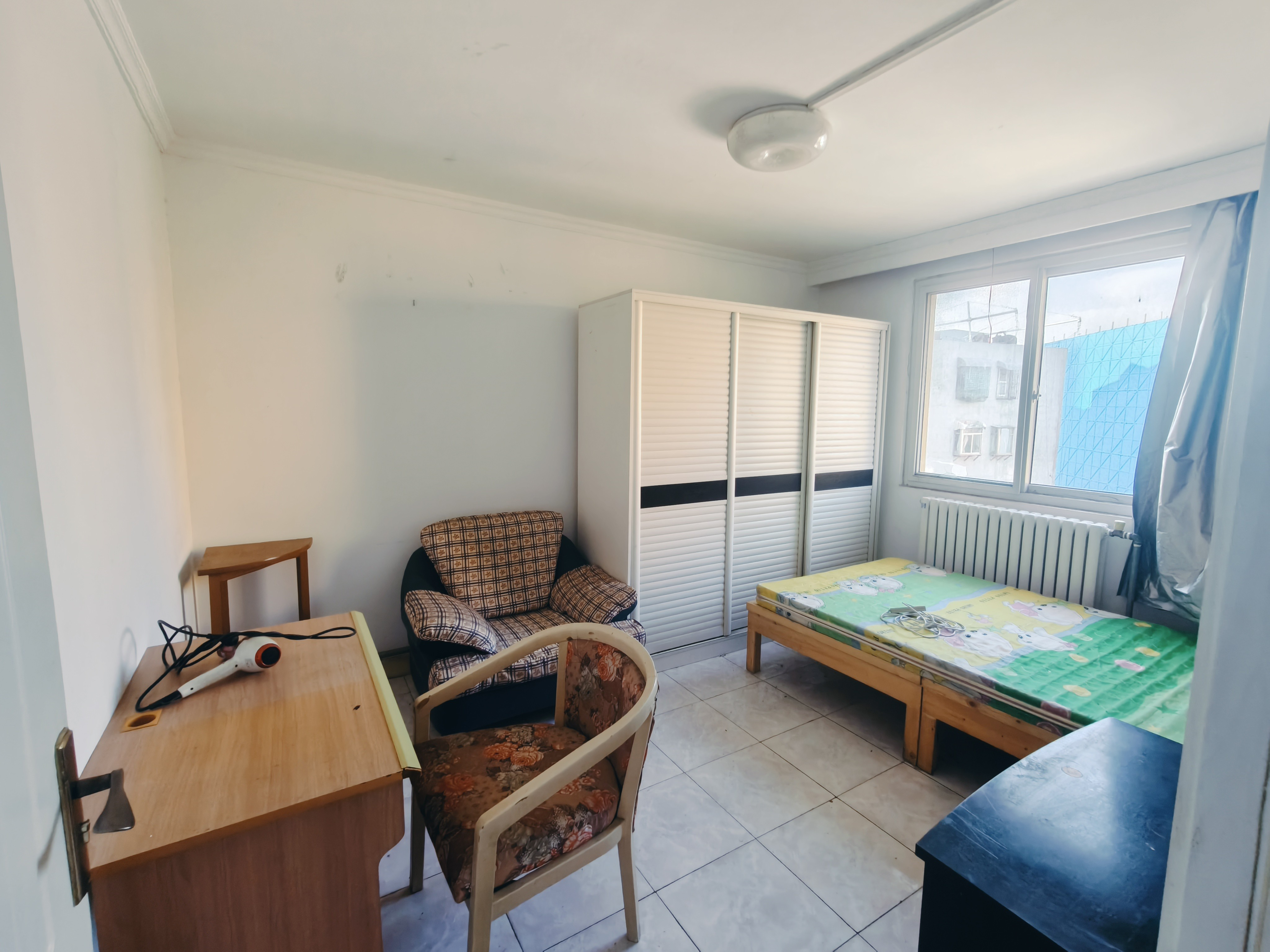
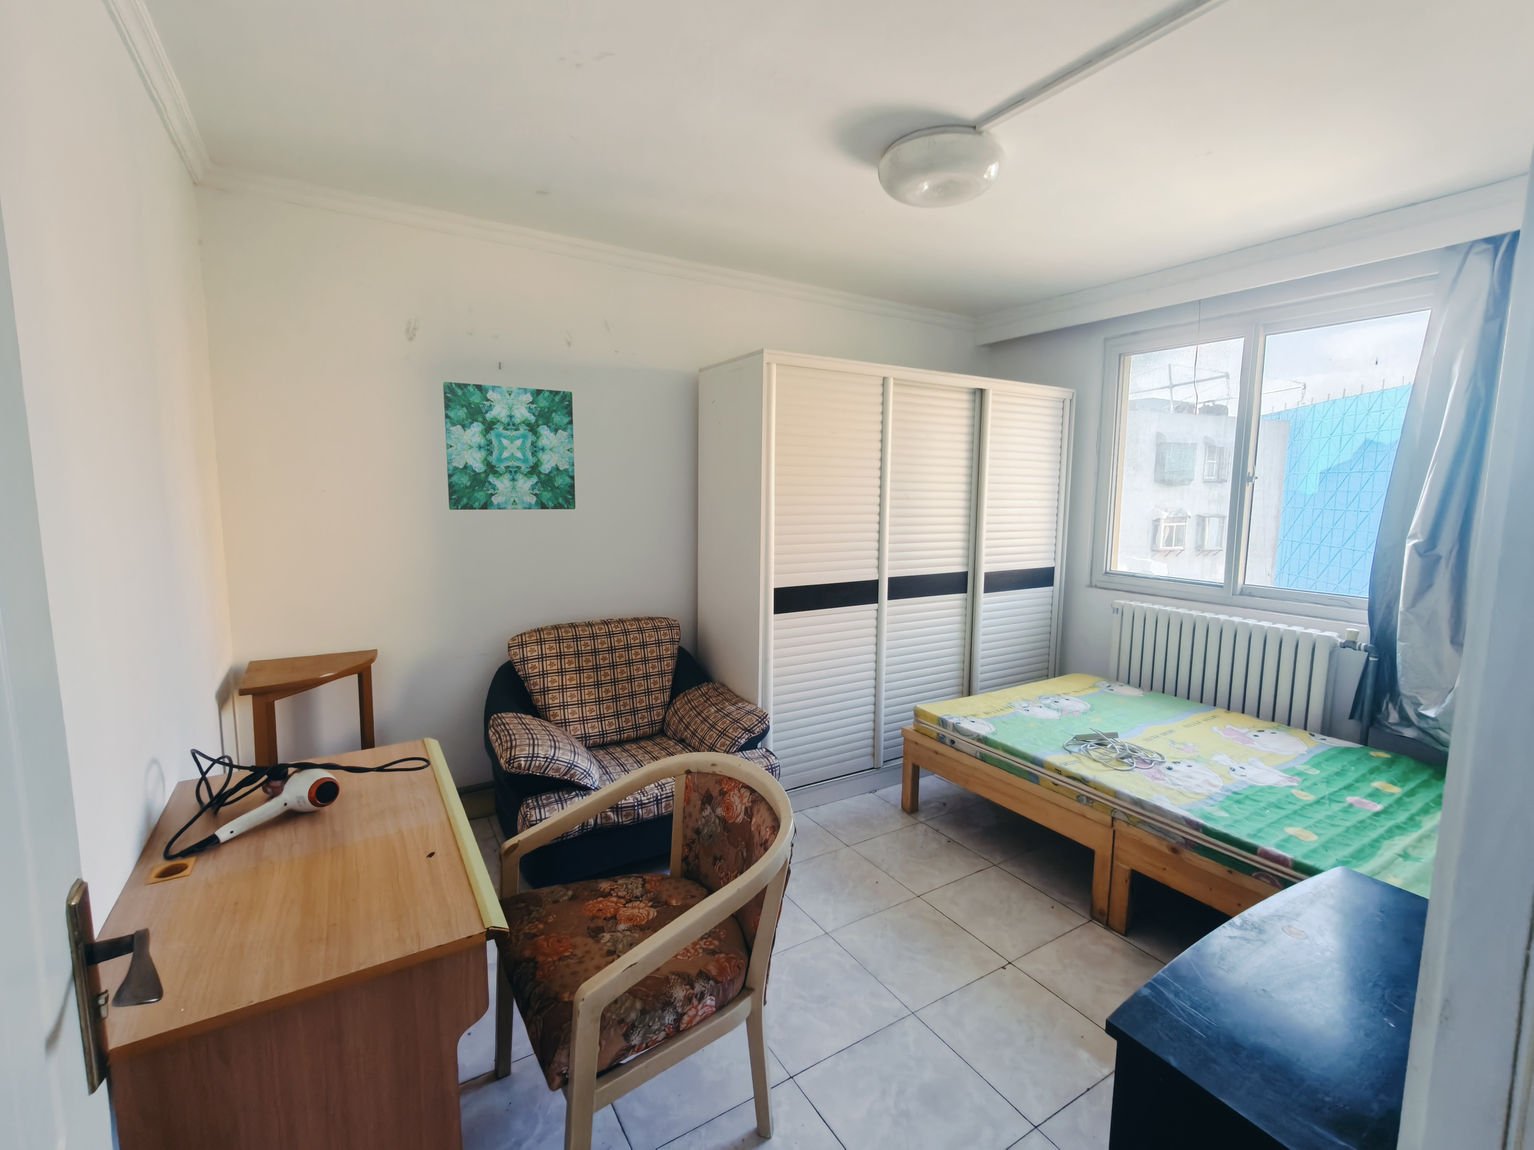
+ wall art [442,382,576,510]
